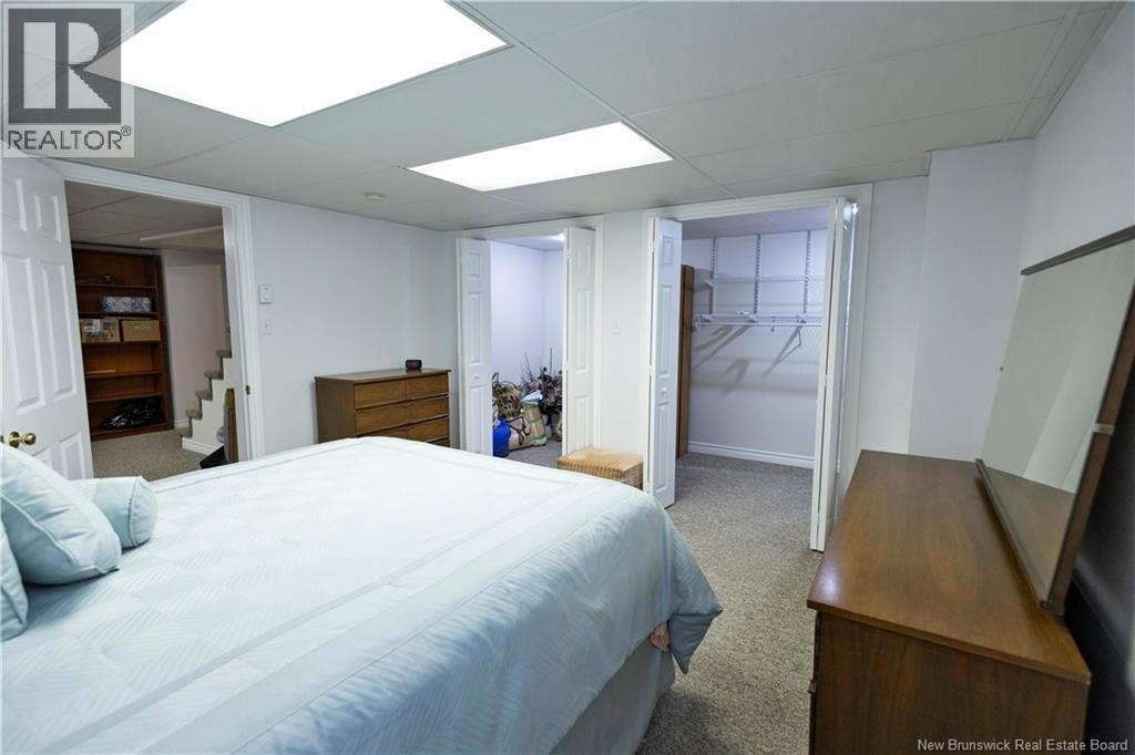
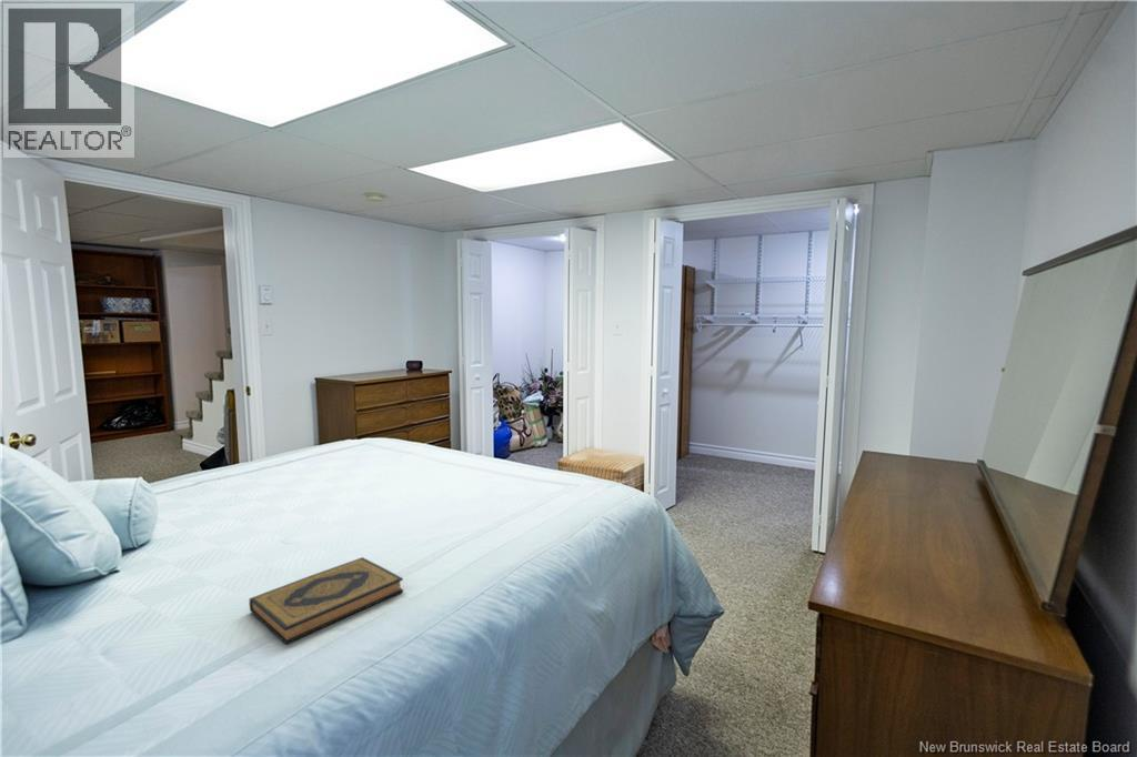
+ hardback book [249,556,404,645]
